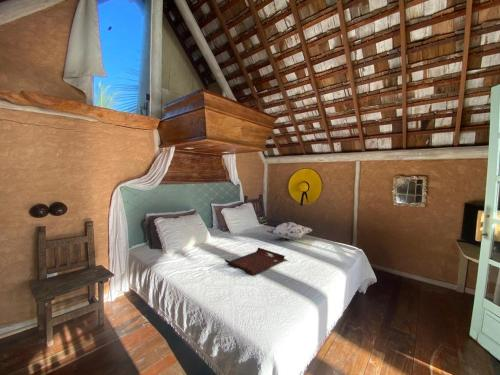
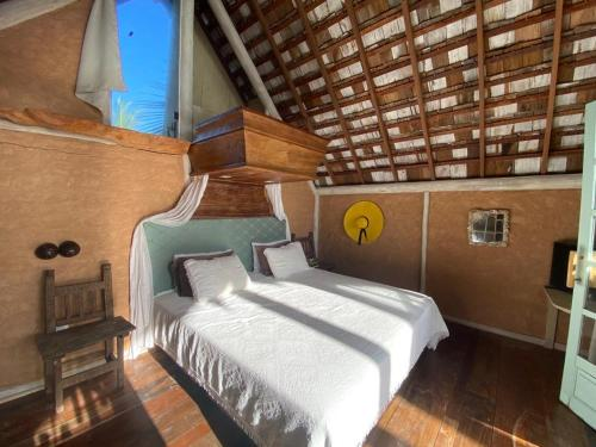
- serving tray [224,247,286,276]
- decorative pillow [265,221,313,241]
